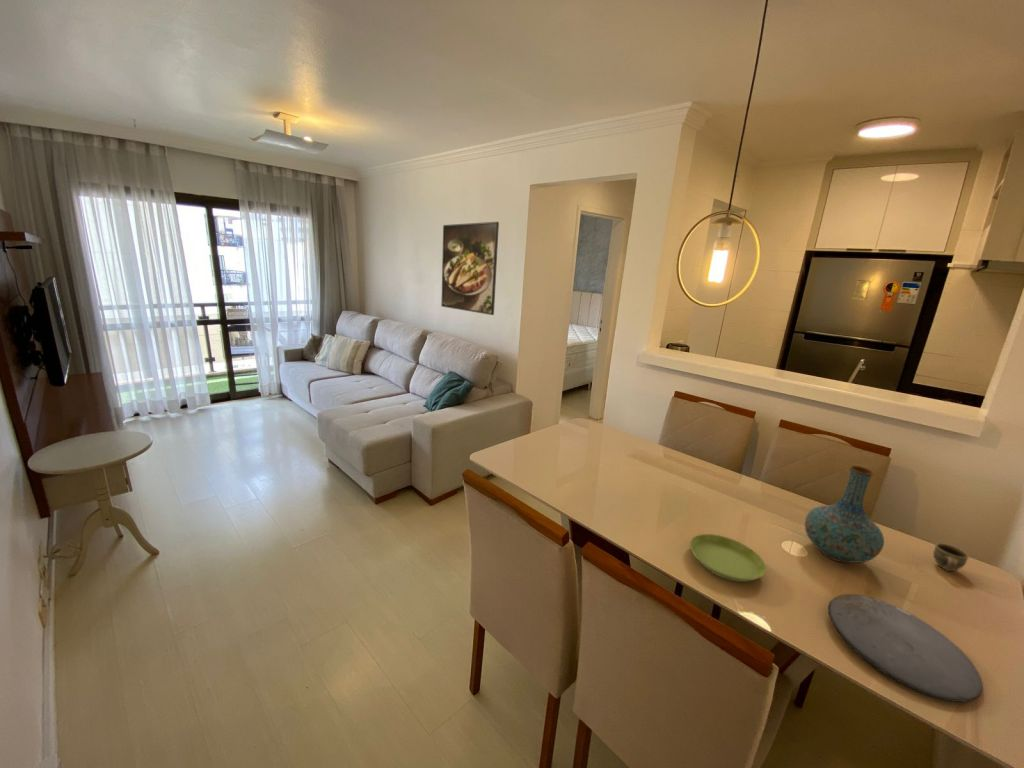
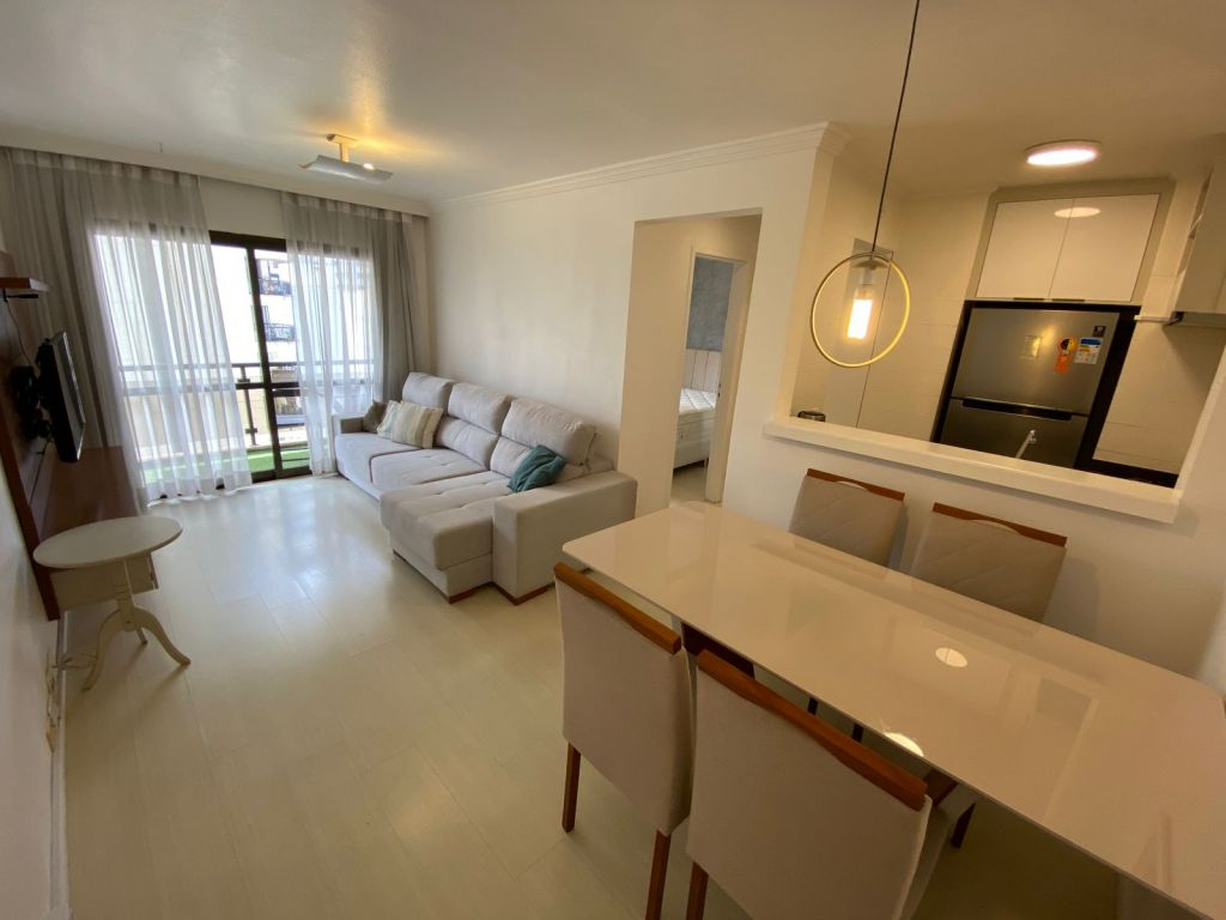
- plate [827,593,984,703]
- vase [804,465,885,564]
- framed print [440,221,500,316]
- cup [932,542,970,572]
- saucer [689,533,767,583]
